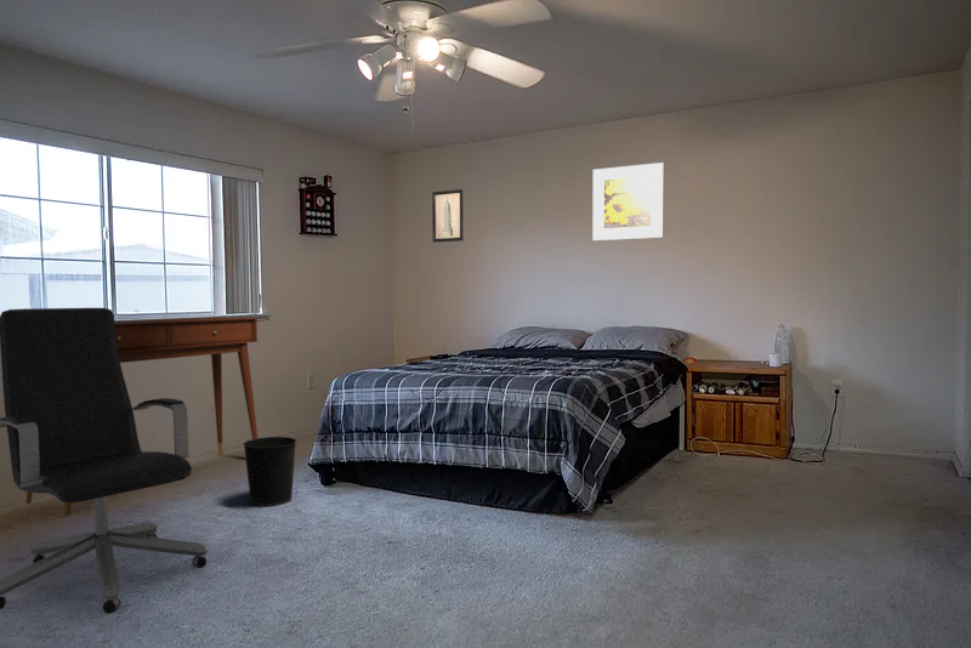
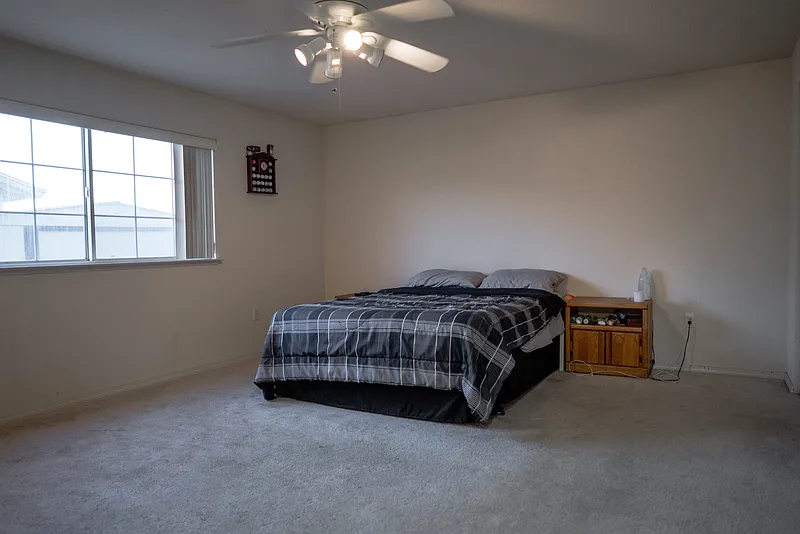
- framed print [592,161,665,241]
- wall art [431,188,464,244]
- office chair [0,307,208,614]
- wastebasket [242,436,297,507]
- desk [24,317,259,516]
